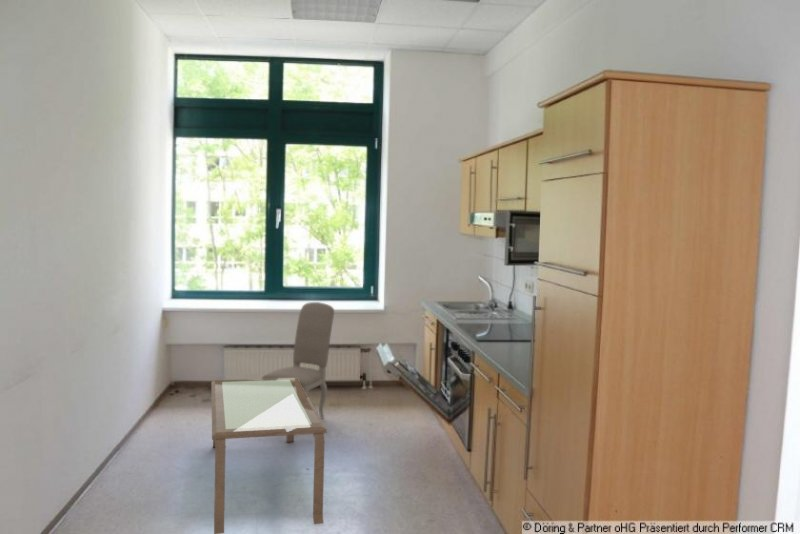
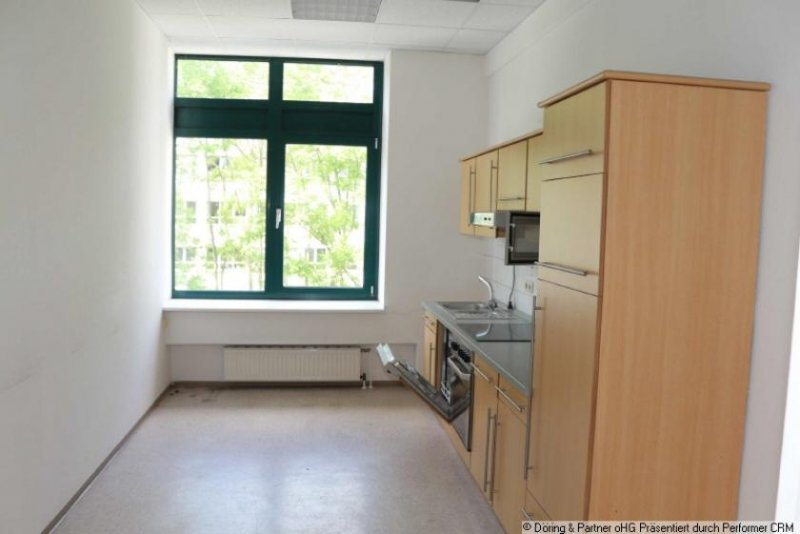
- coffee table [210,378,328,534]
- dining chair [261,301,335,420]
